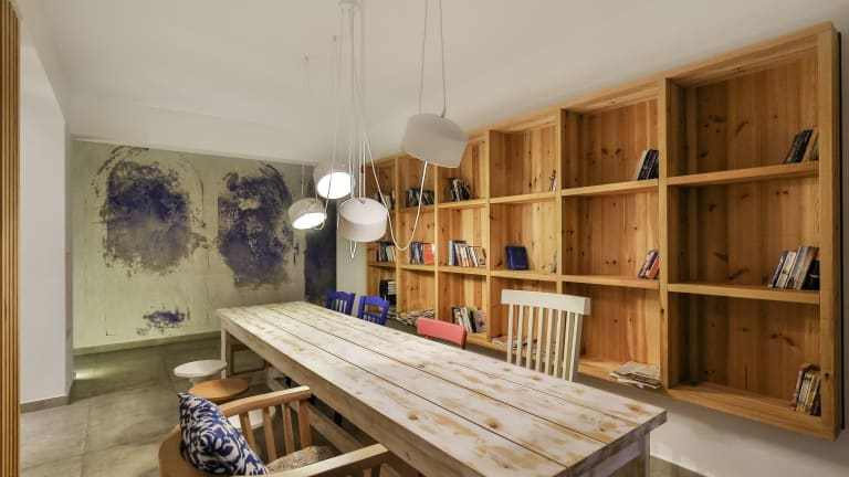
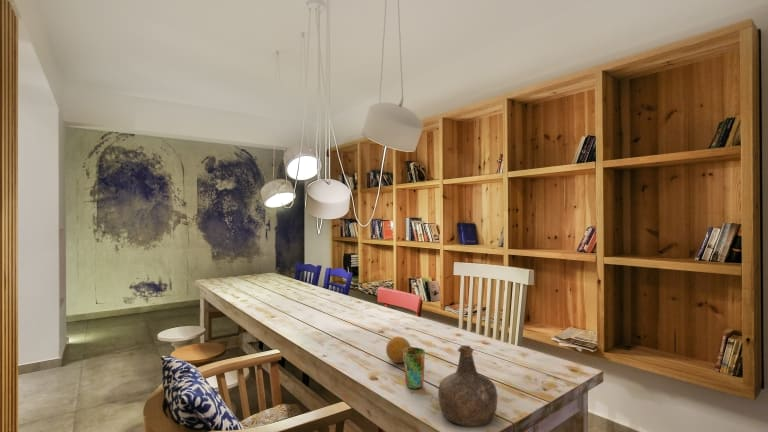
+ fruit [385,336,412,364]
+ bottle [437,344,498,428]
+ cup [404,347,426,390]
